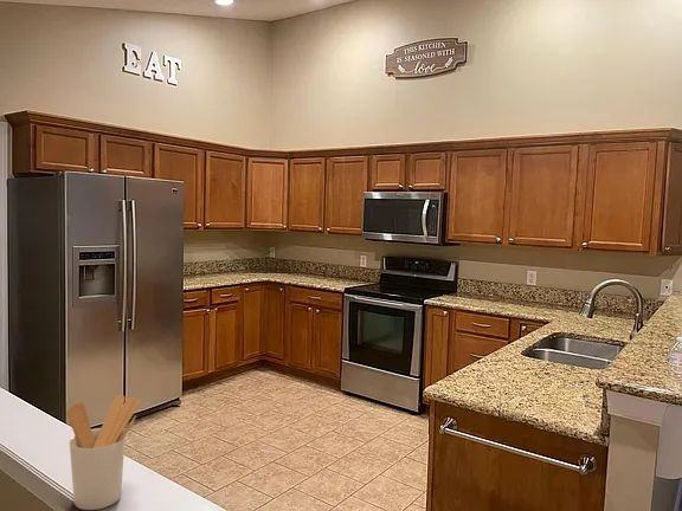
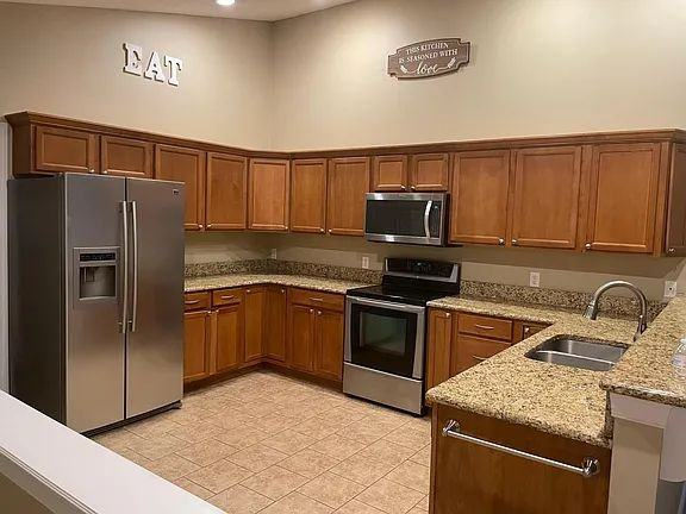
- utensil holder [66,394,141,511]
